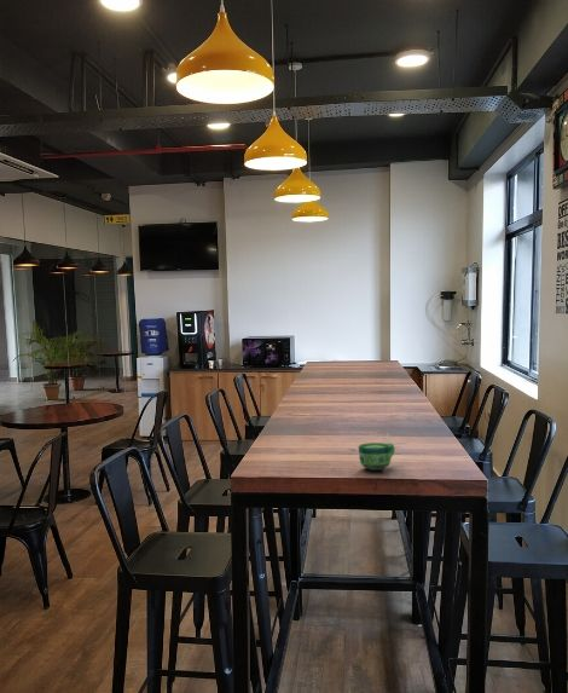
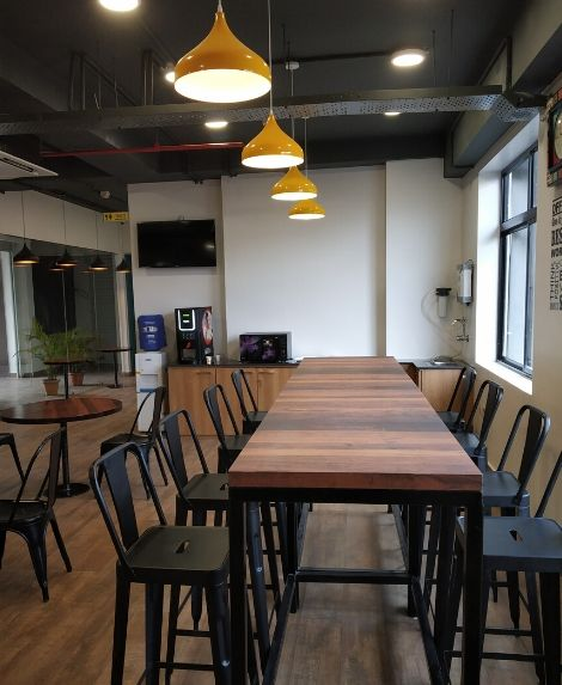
- cup [358,441,396,472]
